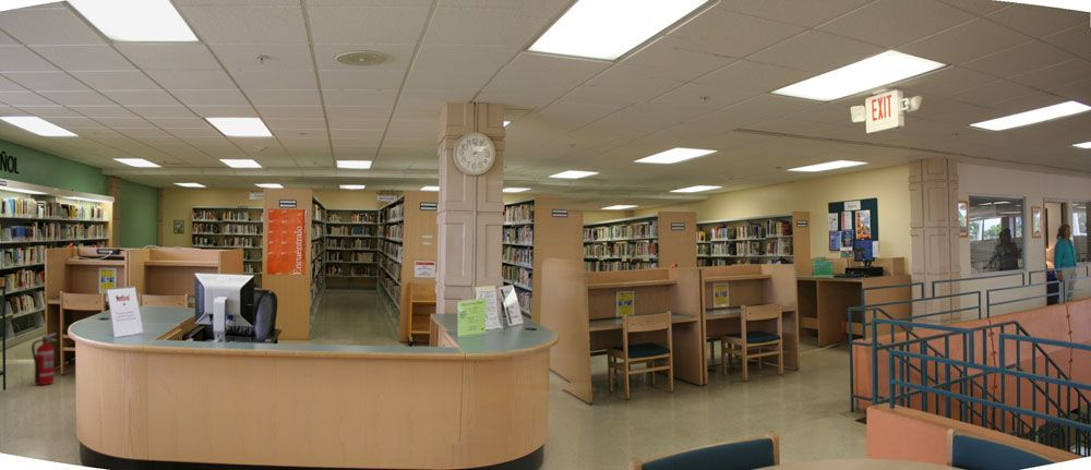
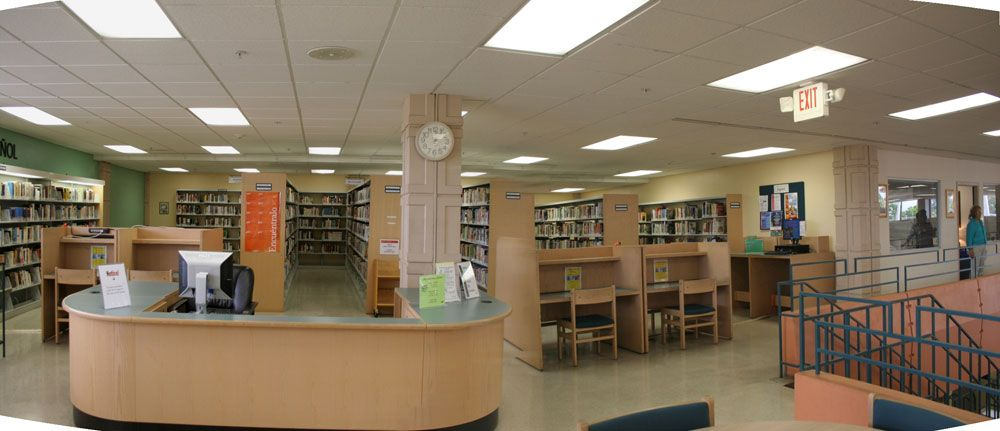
- fire extinguisher [31,332,58,386]
